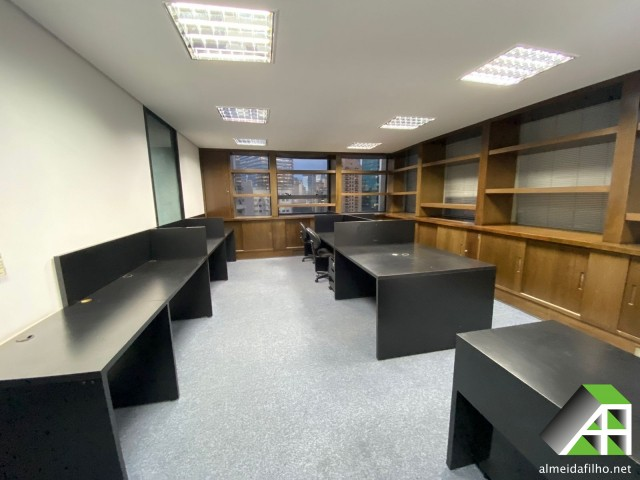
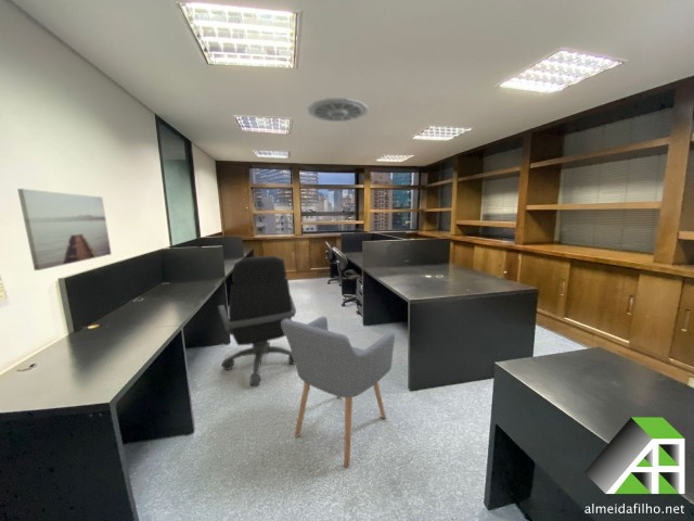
+ chair [282,315,396,469]
+ office chair [217,255,297,386]
+ wall art [16,188,113,271]
+ ceiling vent [306,97,369,123]
